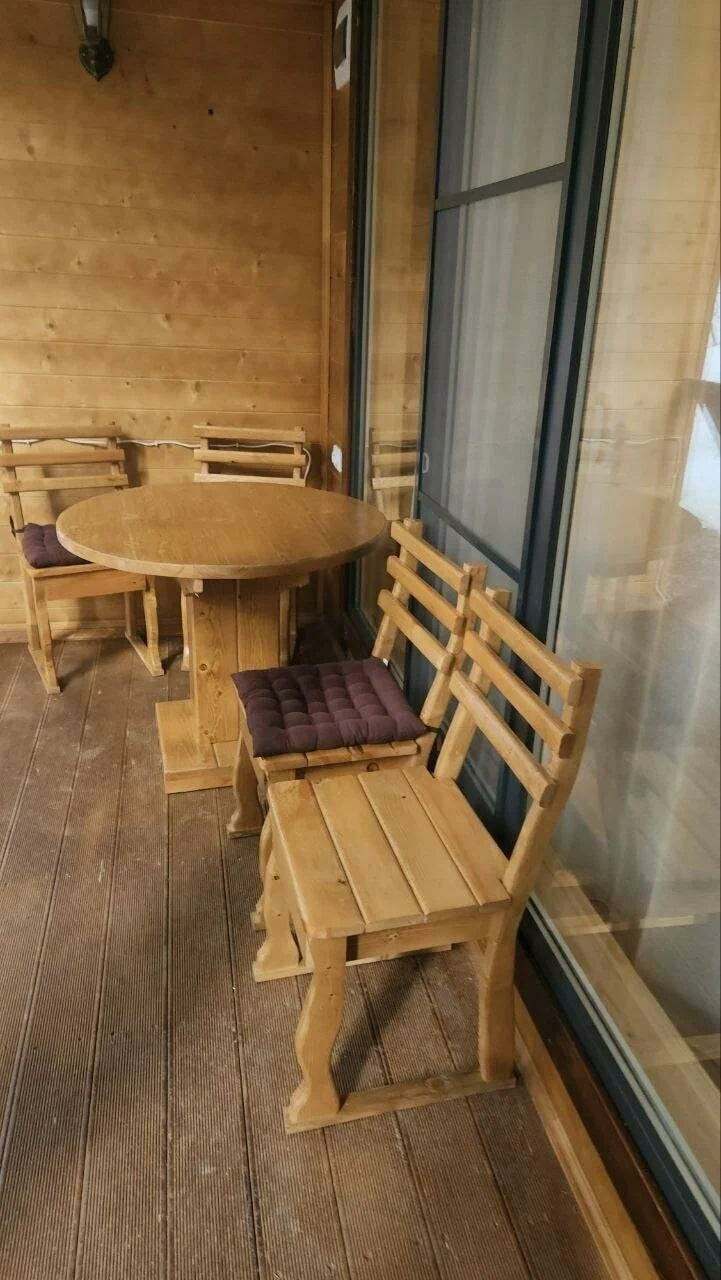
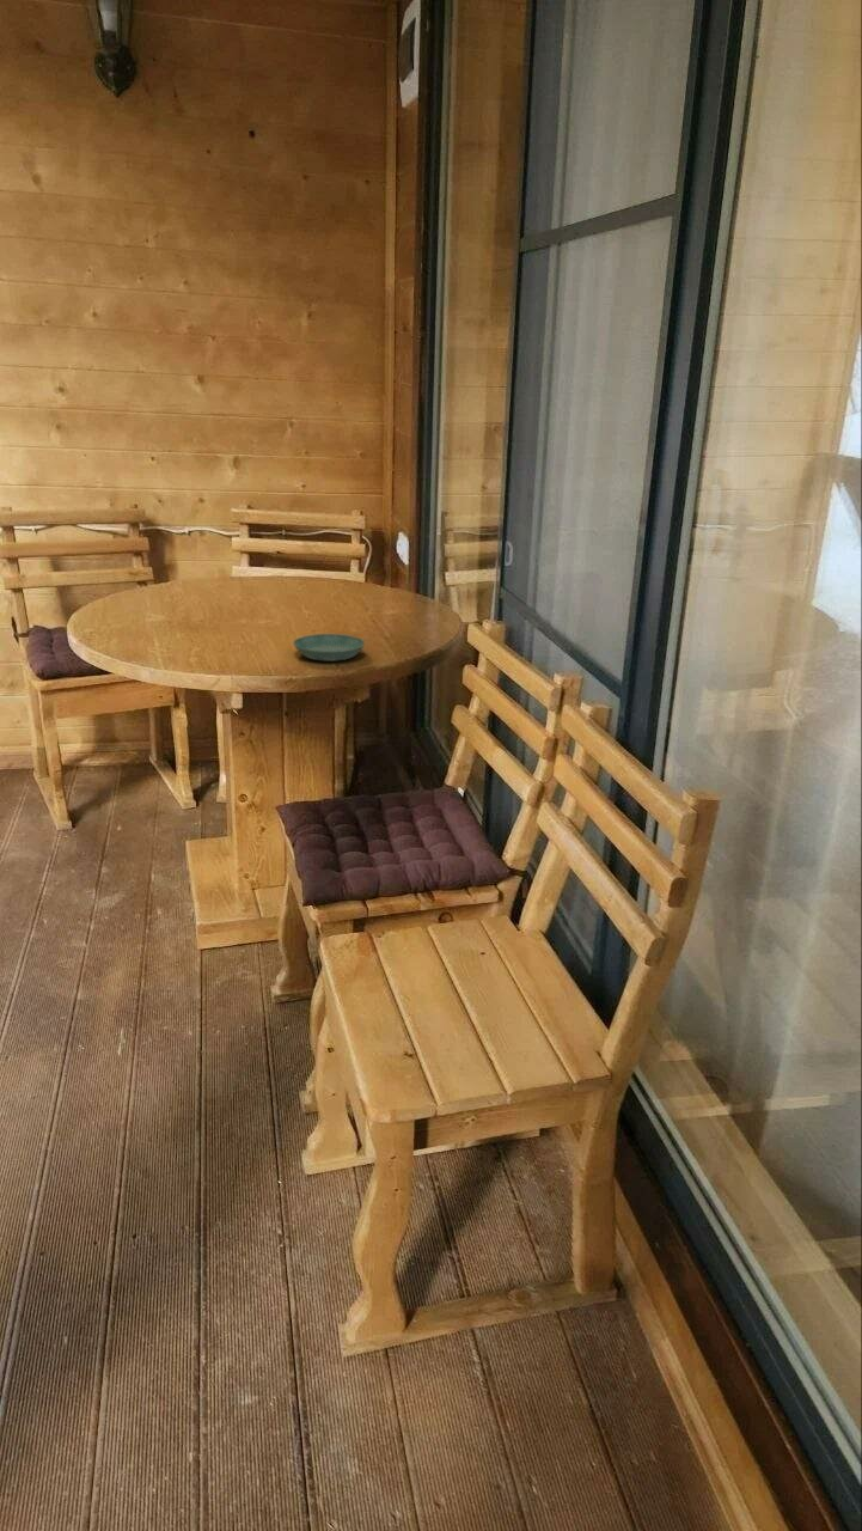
+ saucer [292,633,366,663]
